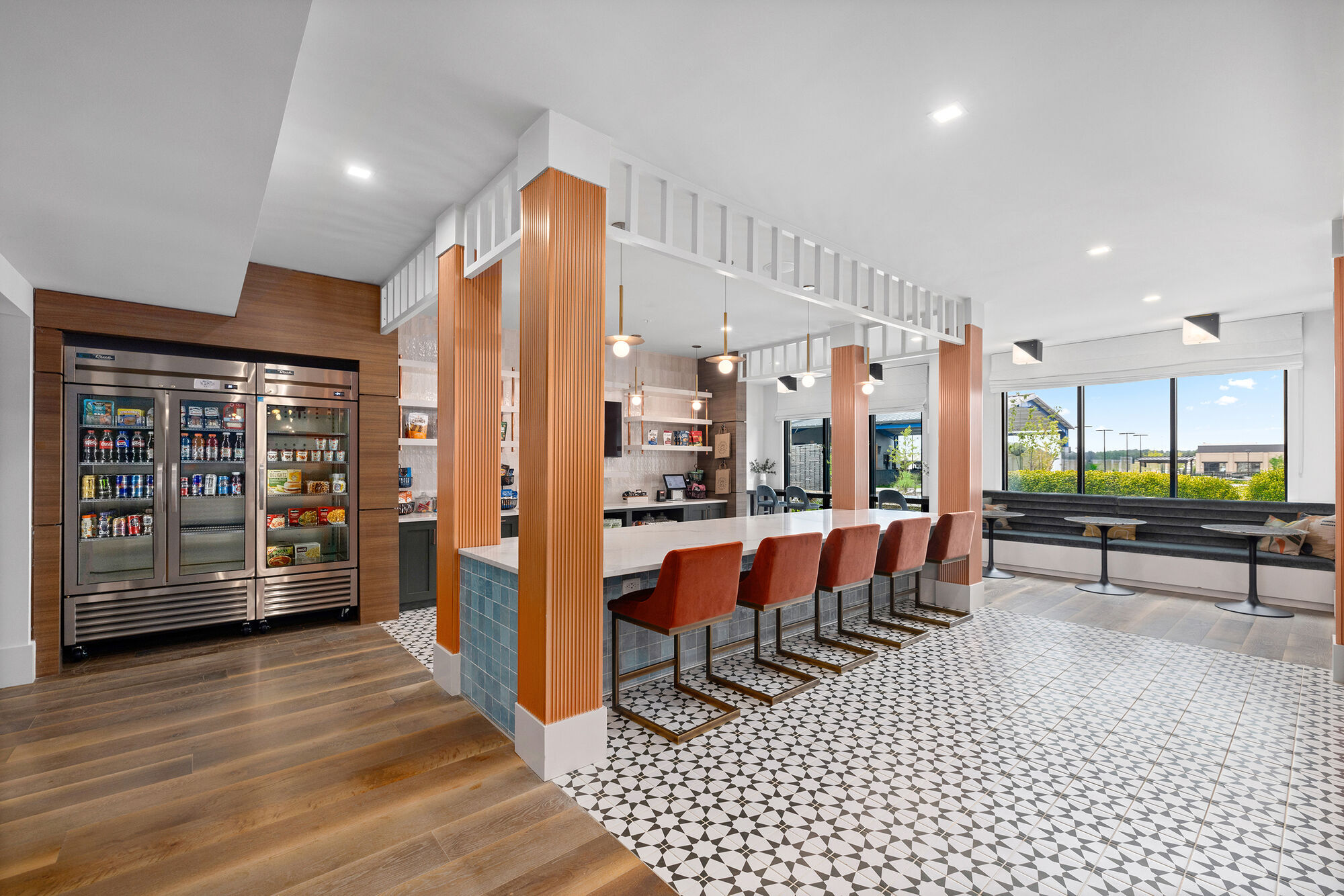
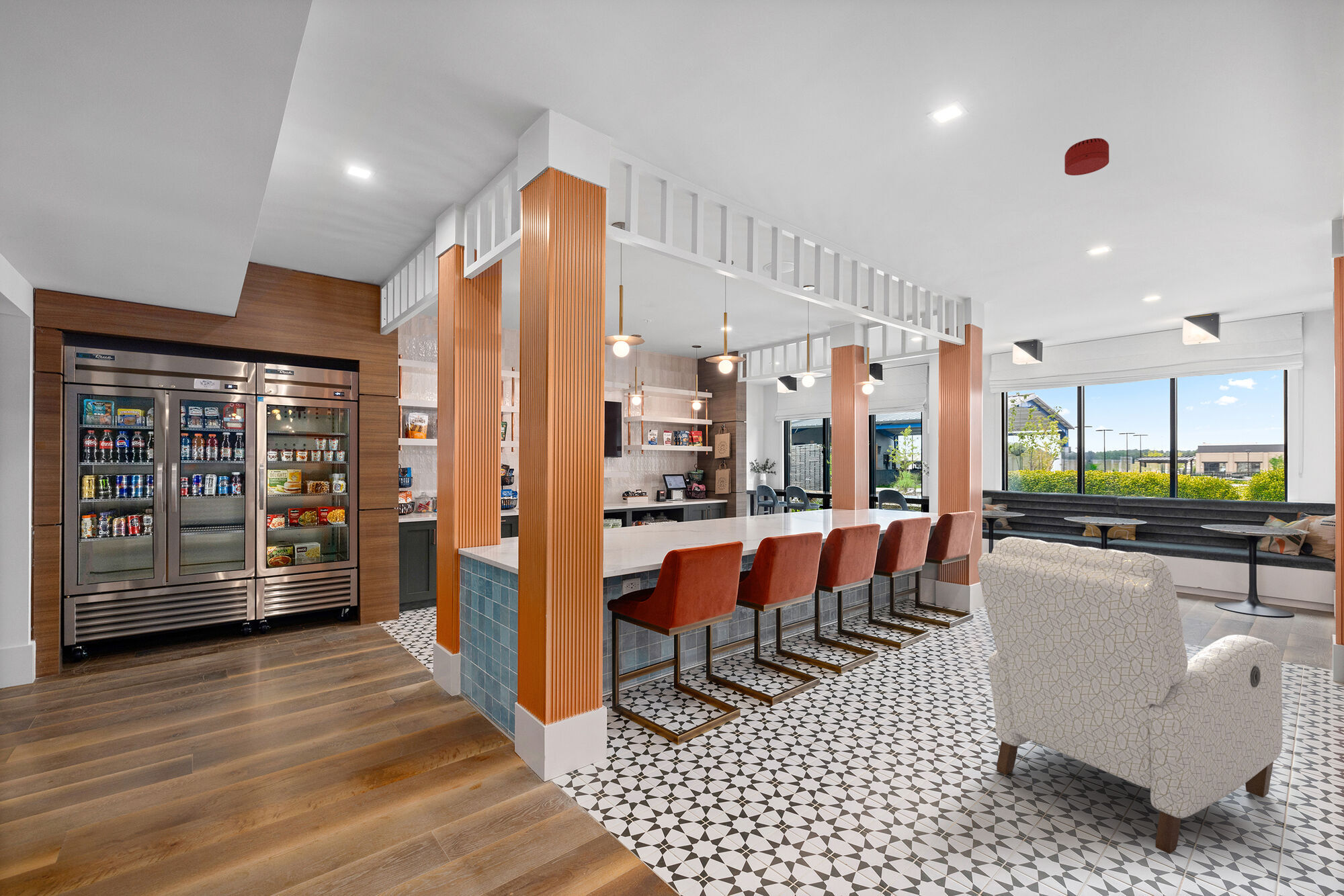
+ smoke detector [1064,138,1109,176]
+ chair [977,536,1284,855]
